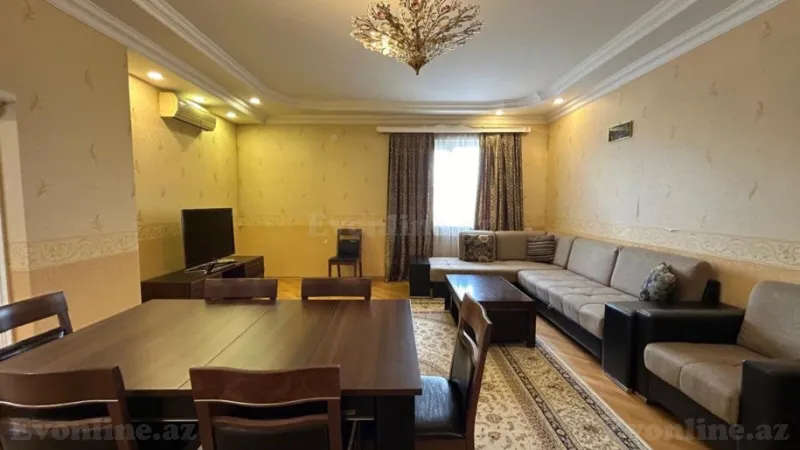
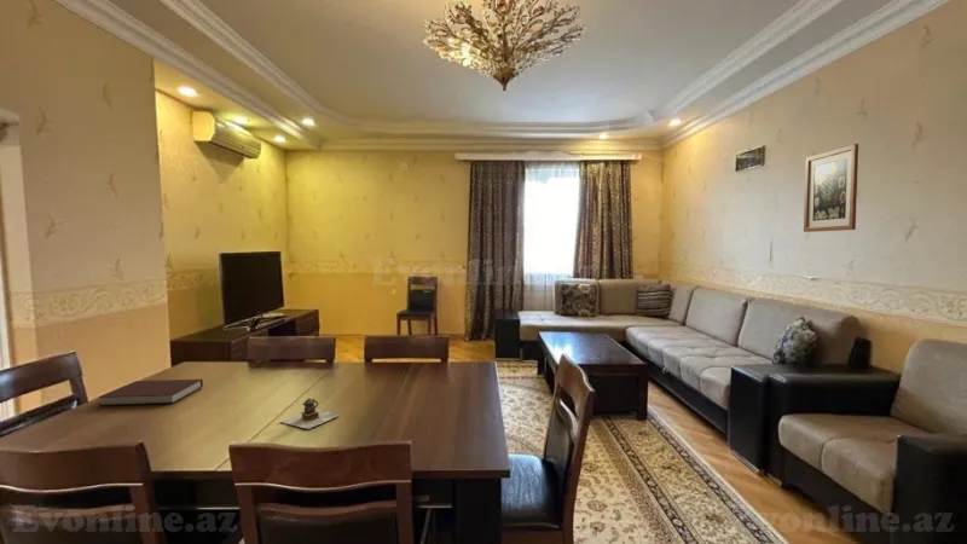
+ notebook [97,378,204,407]
+ wall art [803,143,859,233]
+ teapot [279,397,340,430]
